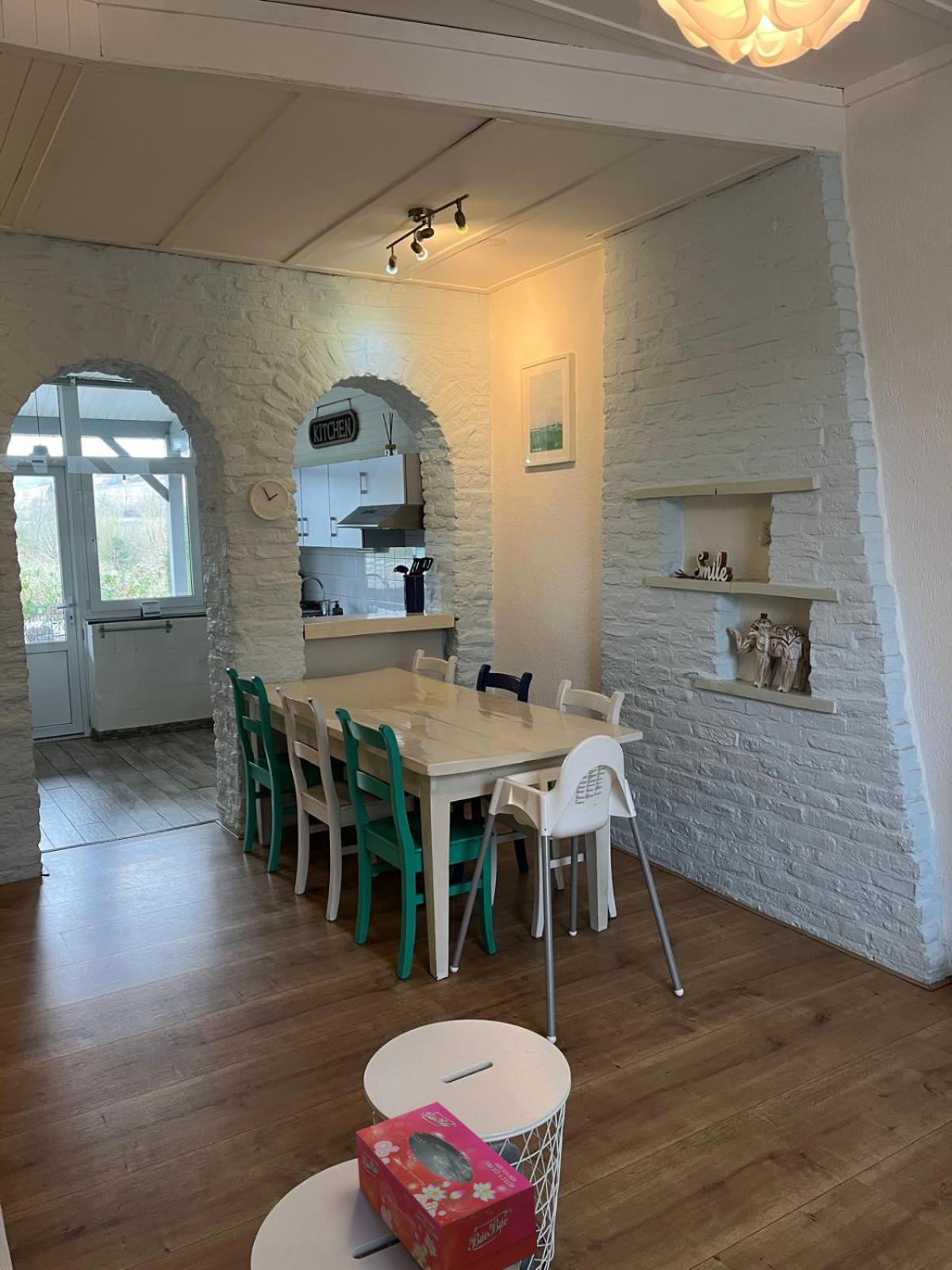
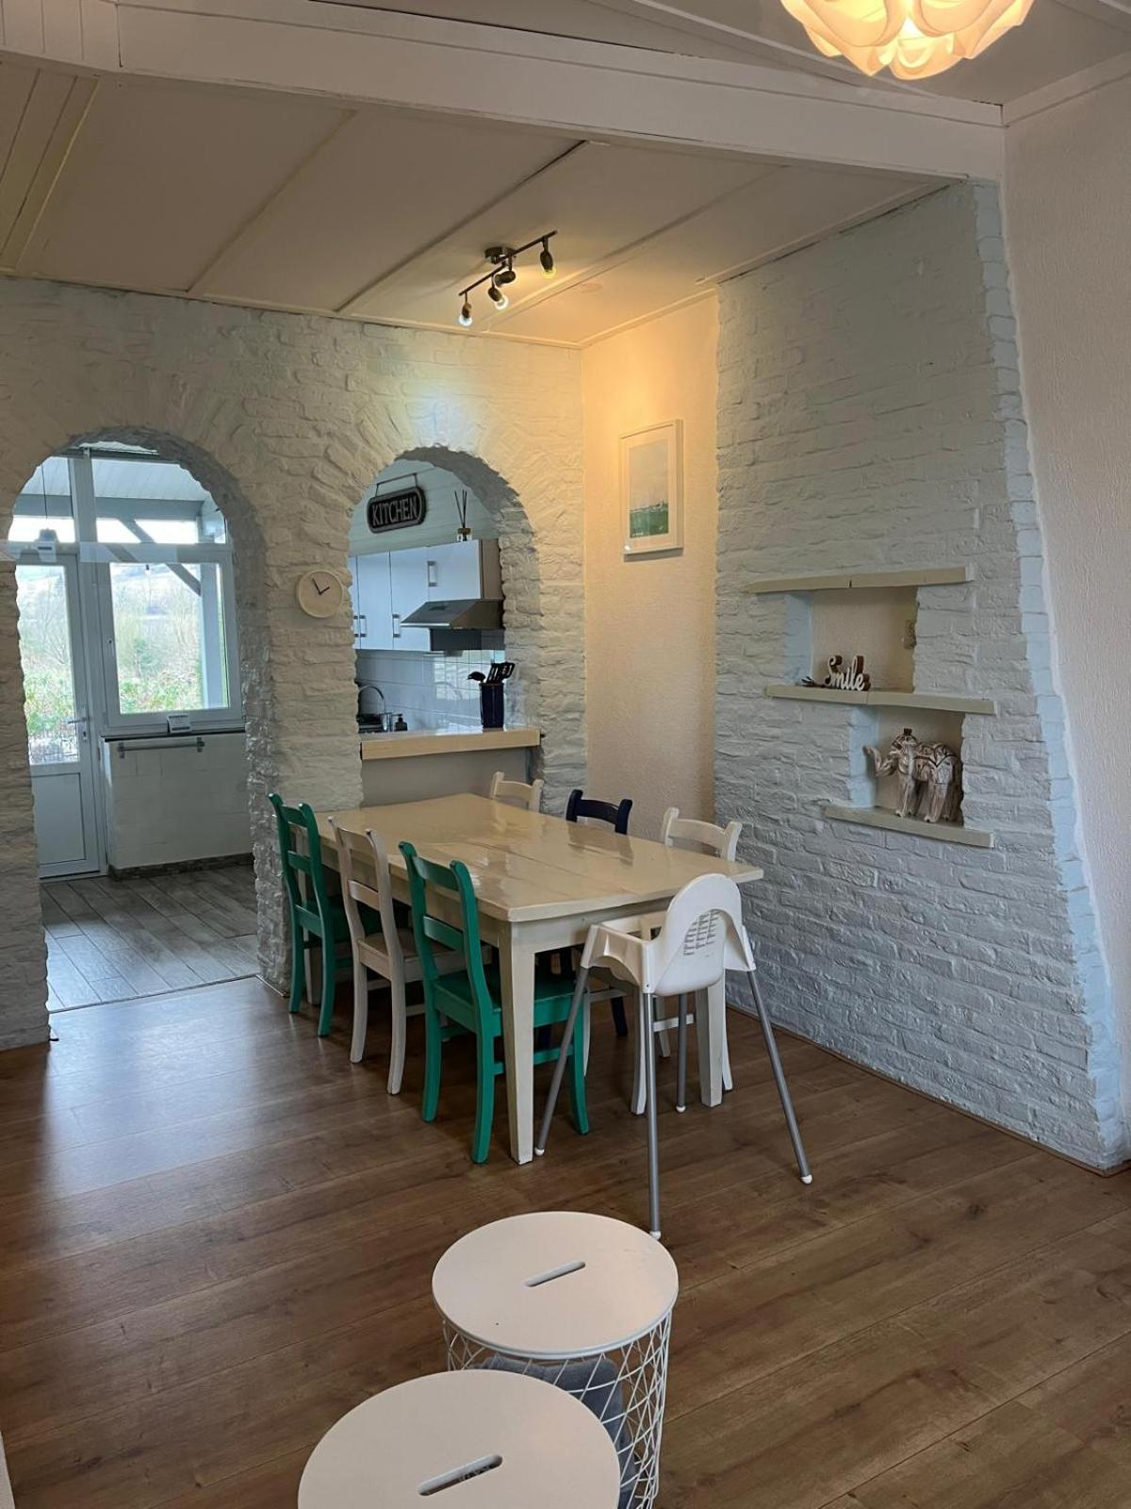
- tissue box [355,1101,539,1270]
